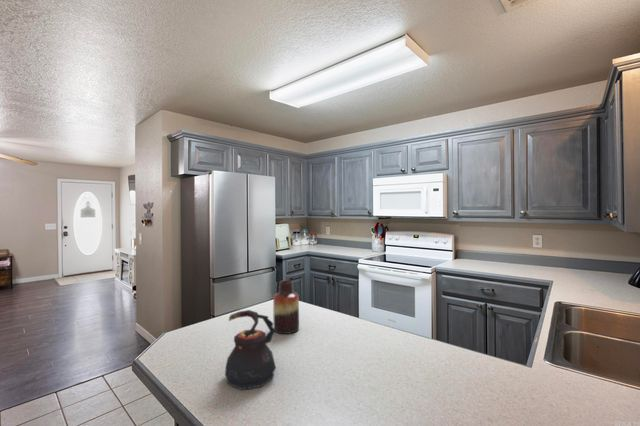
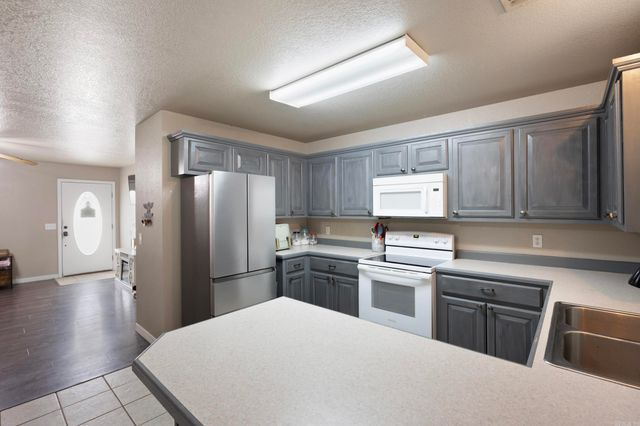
- vase [272,279,300,335]
- teapot [224,309,277,391]
